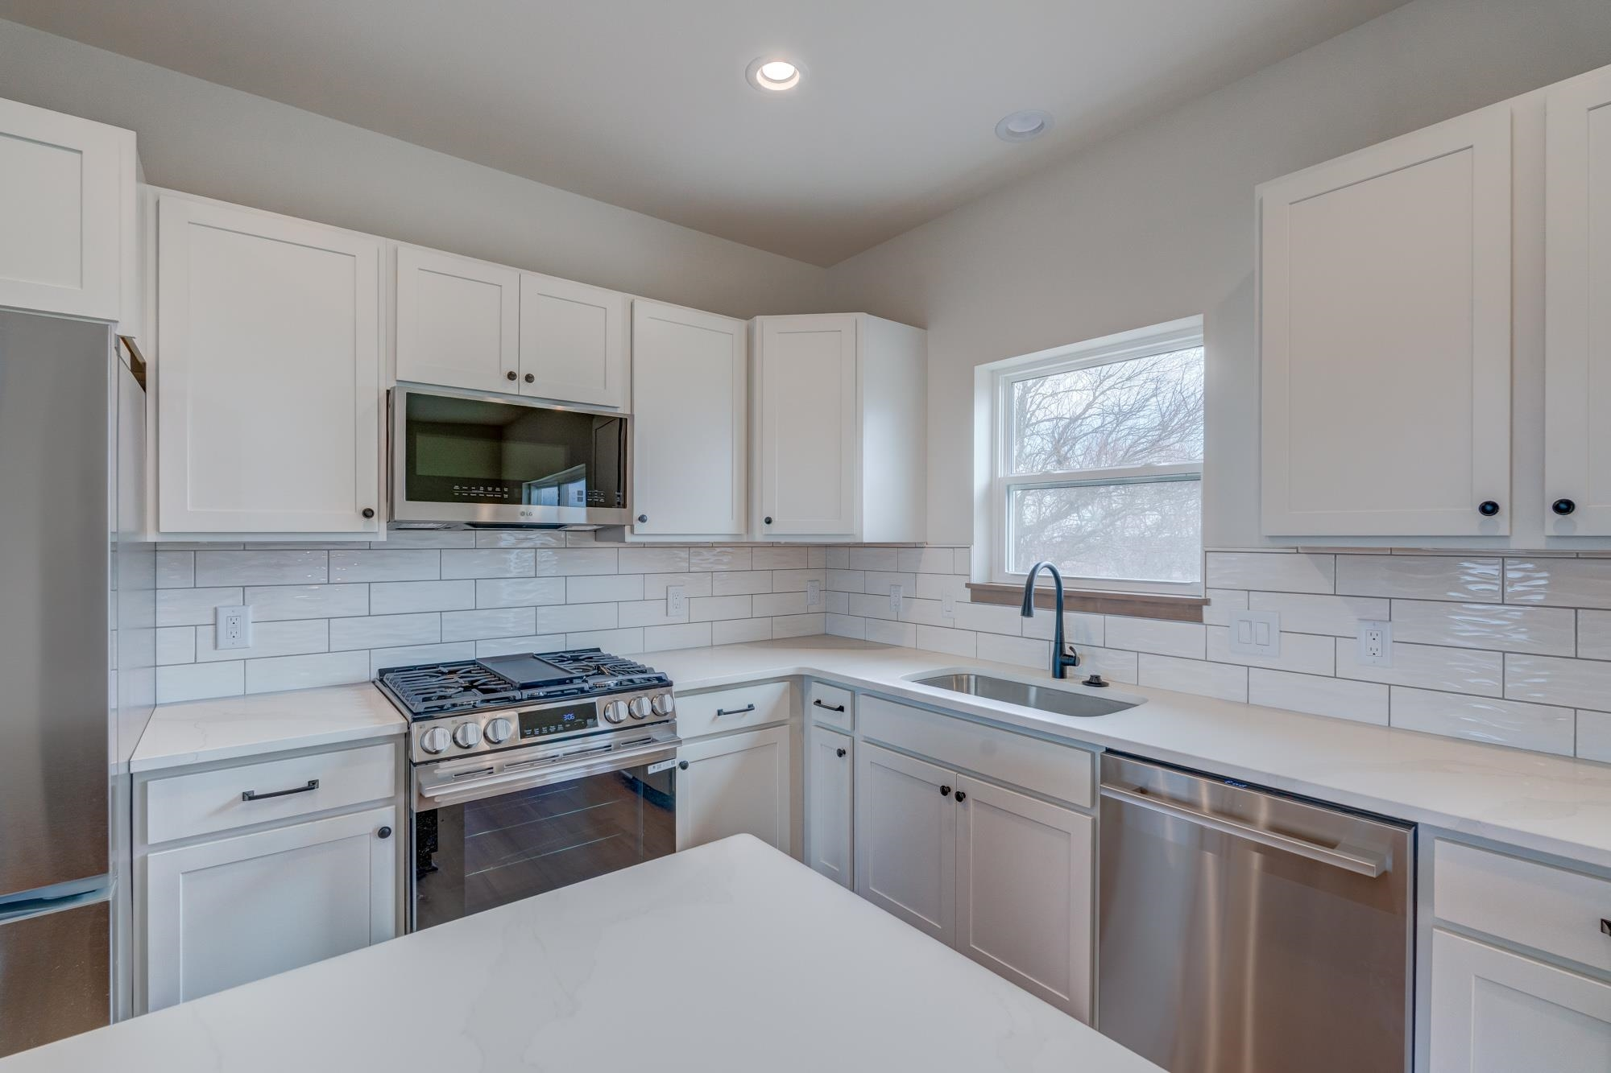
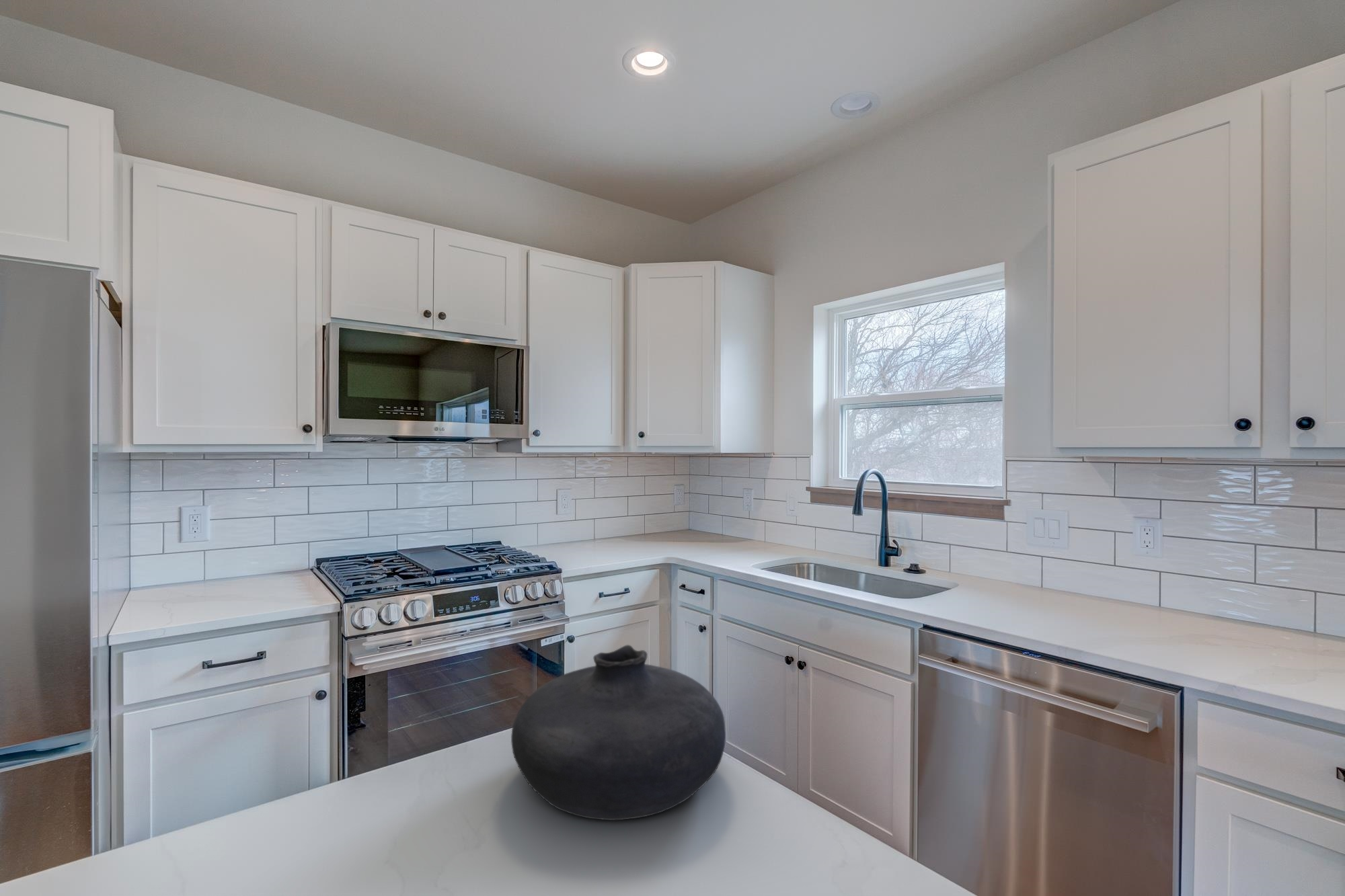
+ vase [510,644,726,821]
